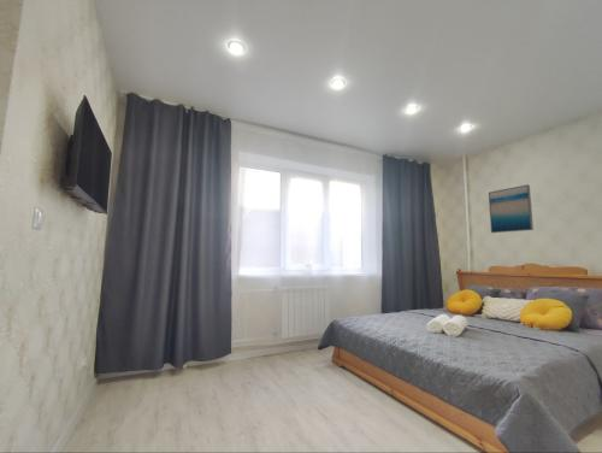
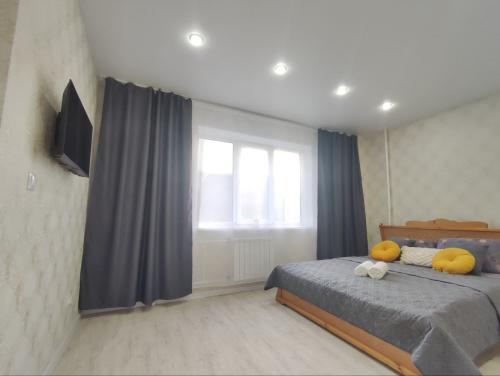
- wall art [488,183,535,234]
